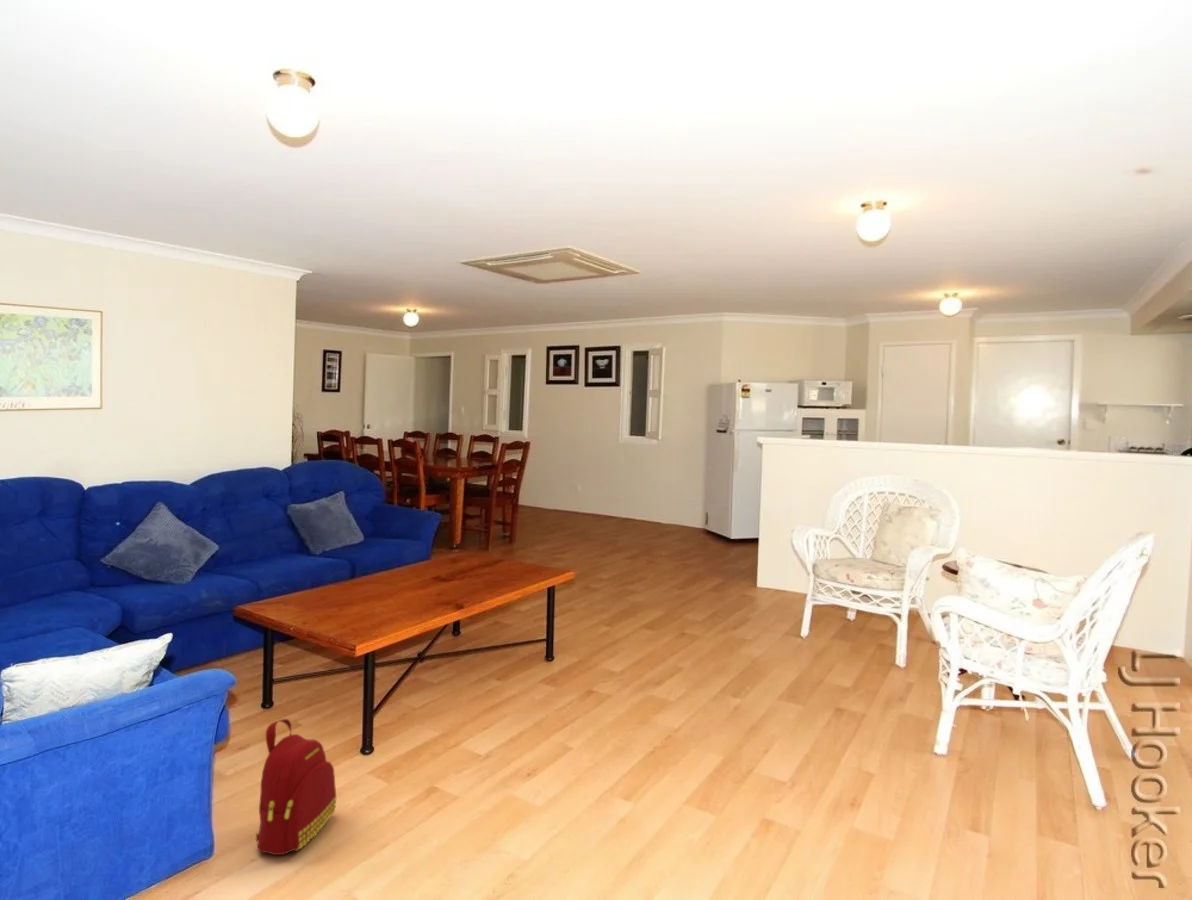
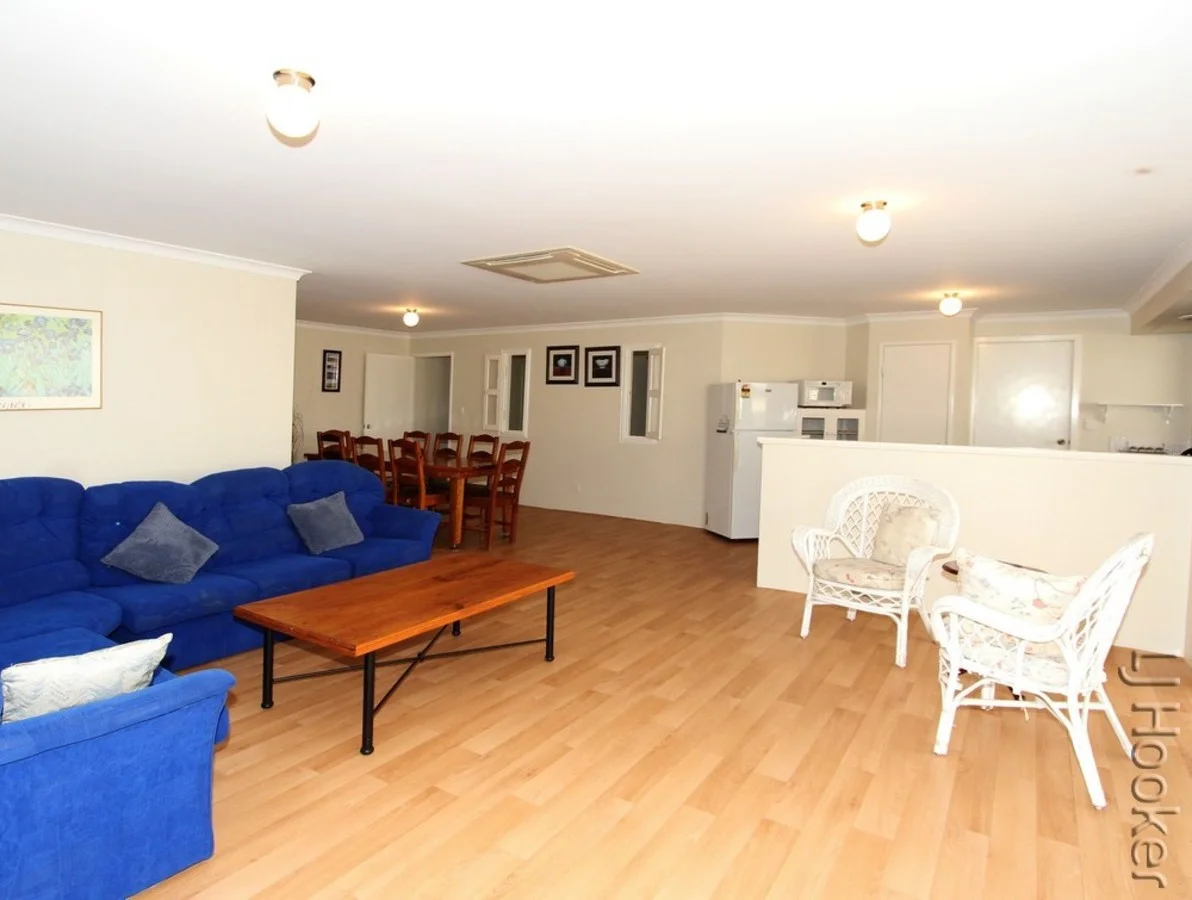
- backpack [255,718,337,856]
